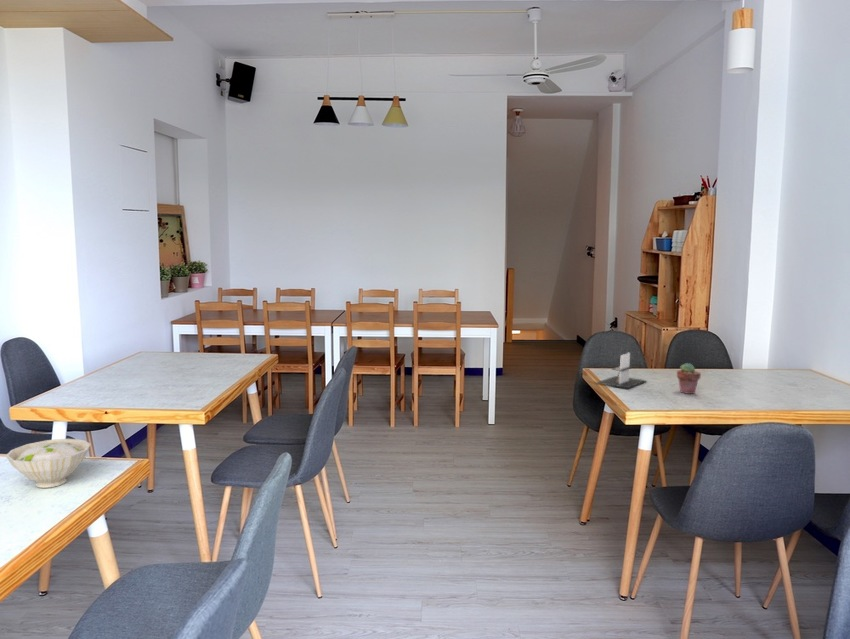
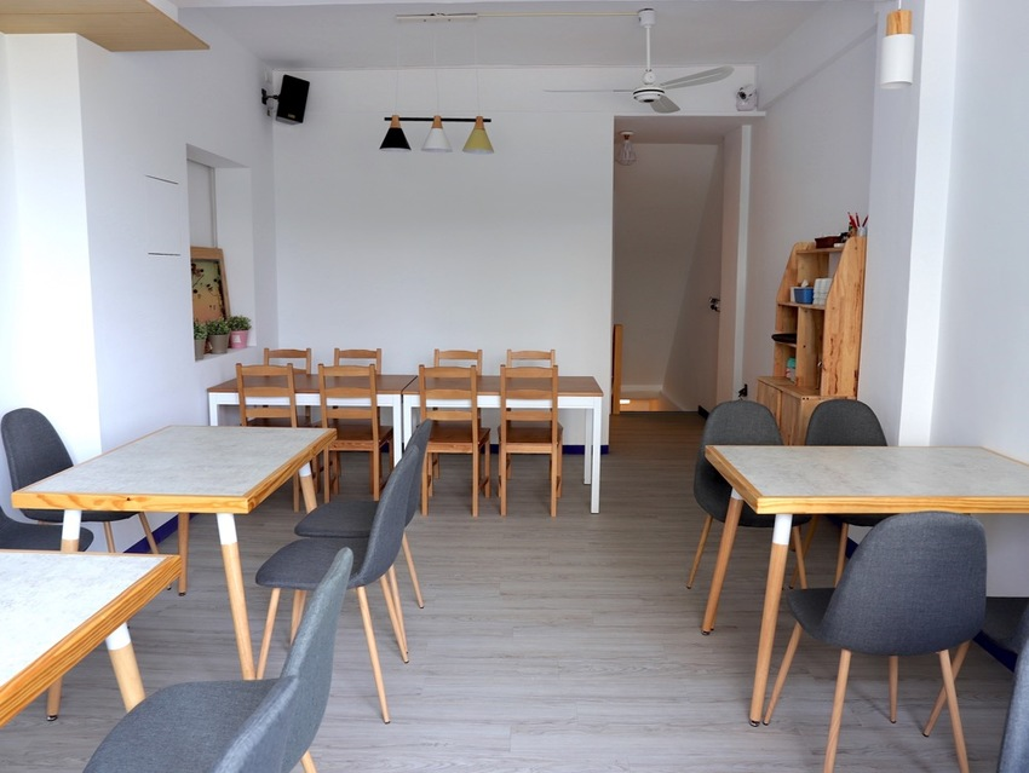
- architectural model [595,352,648,389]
- potted succulent [676,362,702,395]
- bowl [5,438,92,489]
